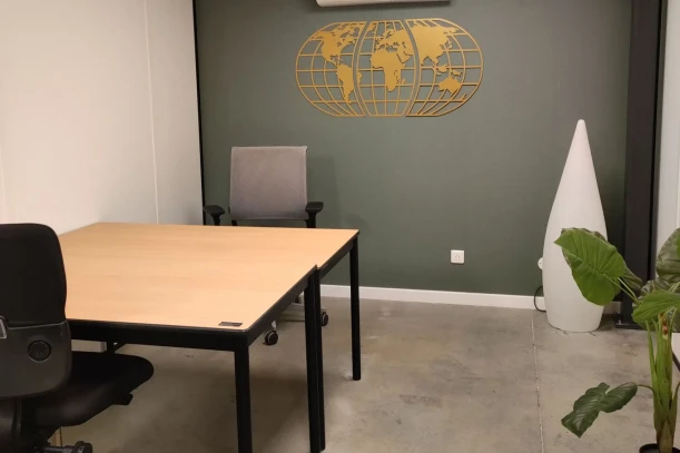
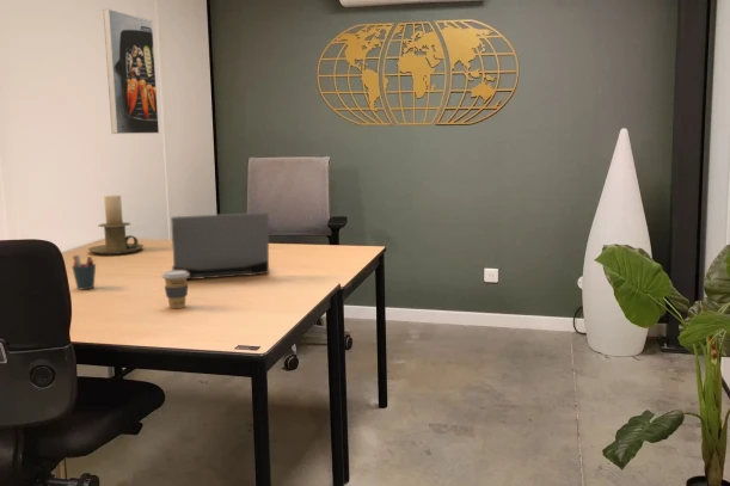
+ candle holder [87,195,145,256]
+ coffee cup [161,270,189,309]
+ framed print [102,8,160,135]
+ laptop computer [170,211,270,281]
+ pen holder [70,254,97,290]
